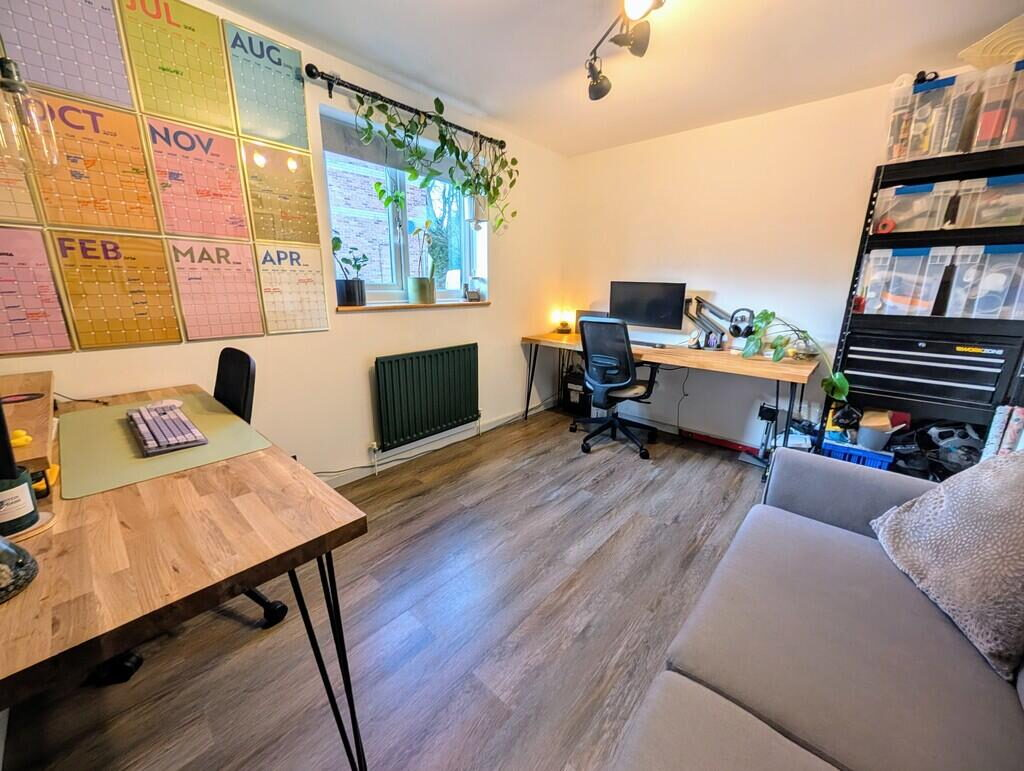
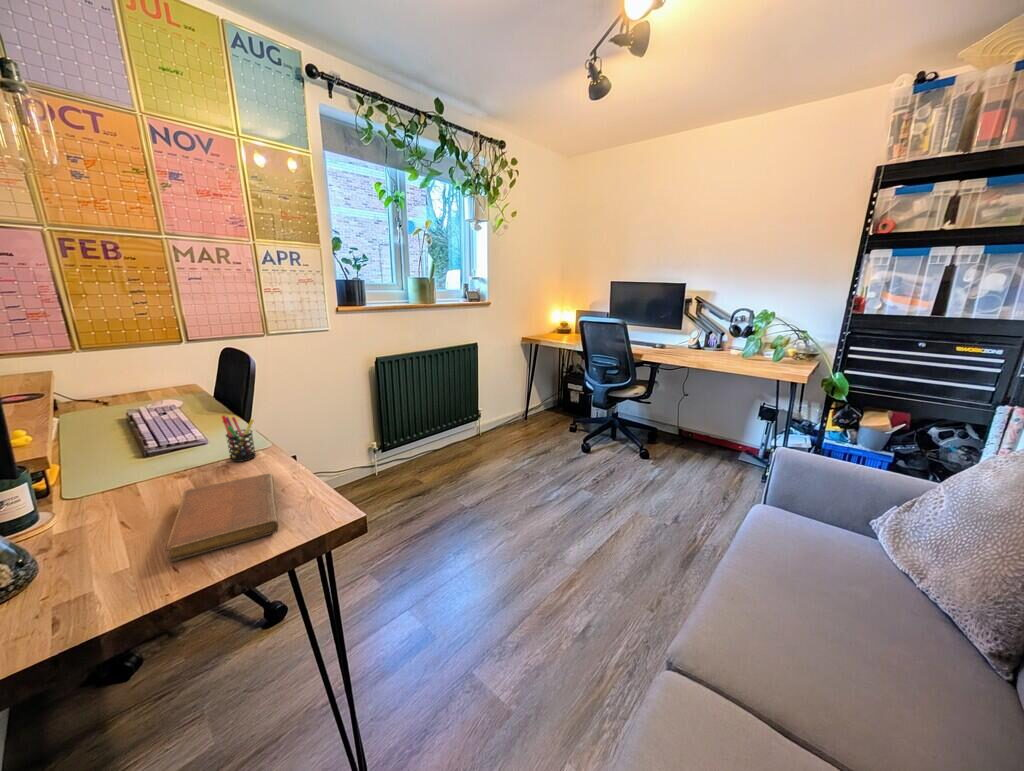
+ notebook [164,473,279,563]
+ pen holder [221,414,257,463]
